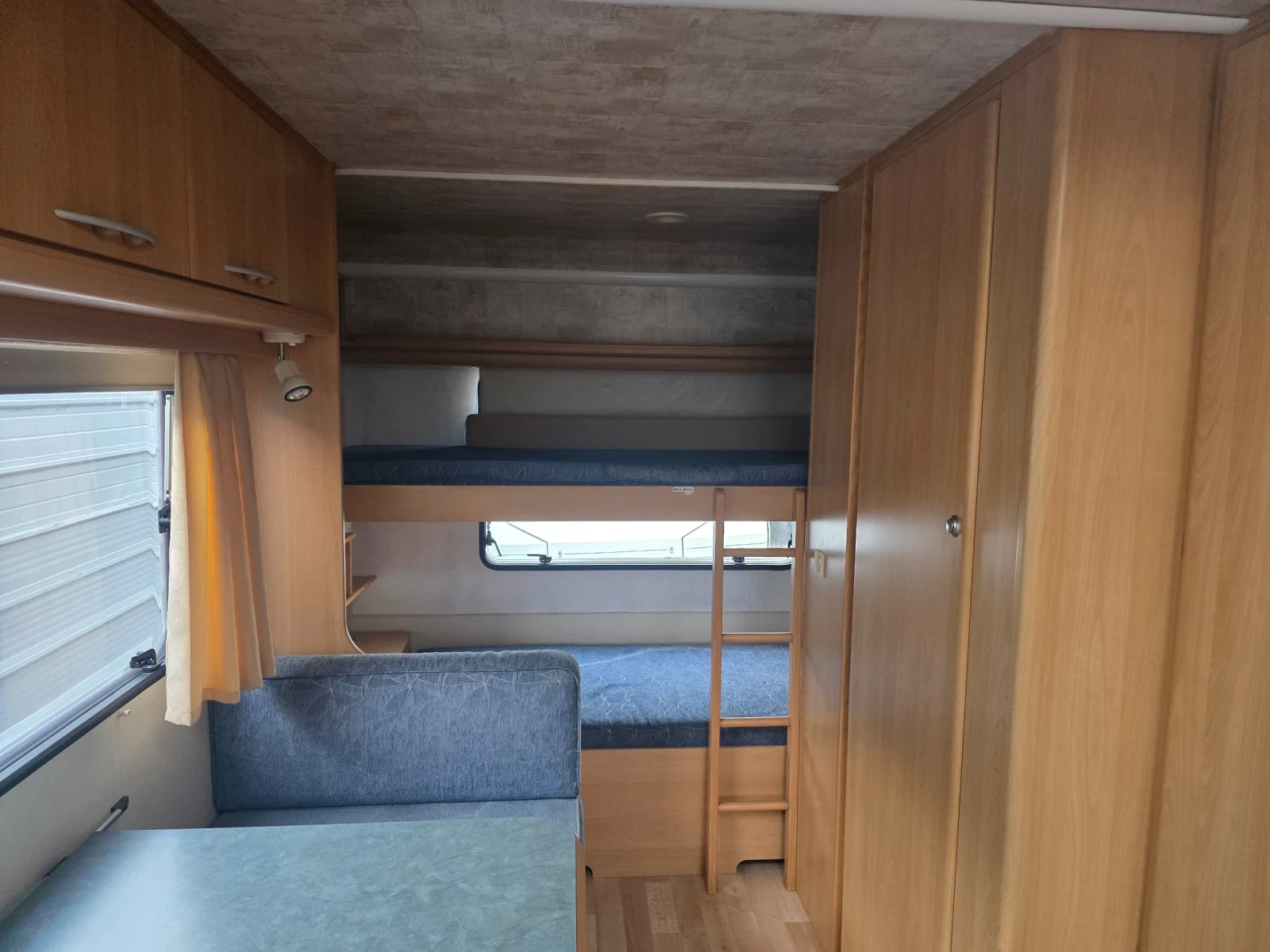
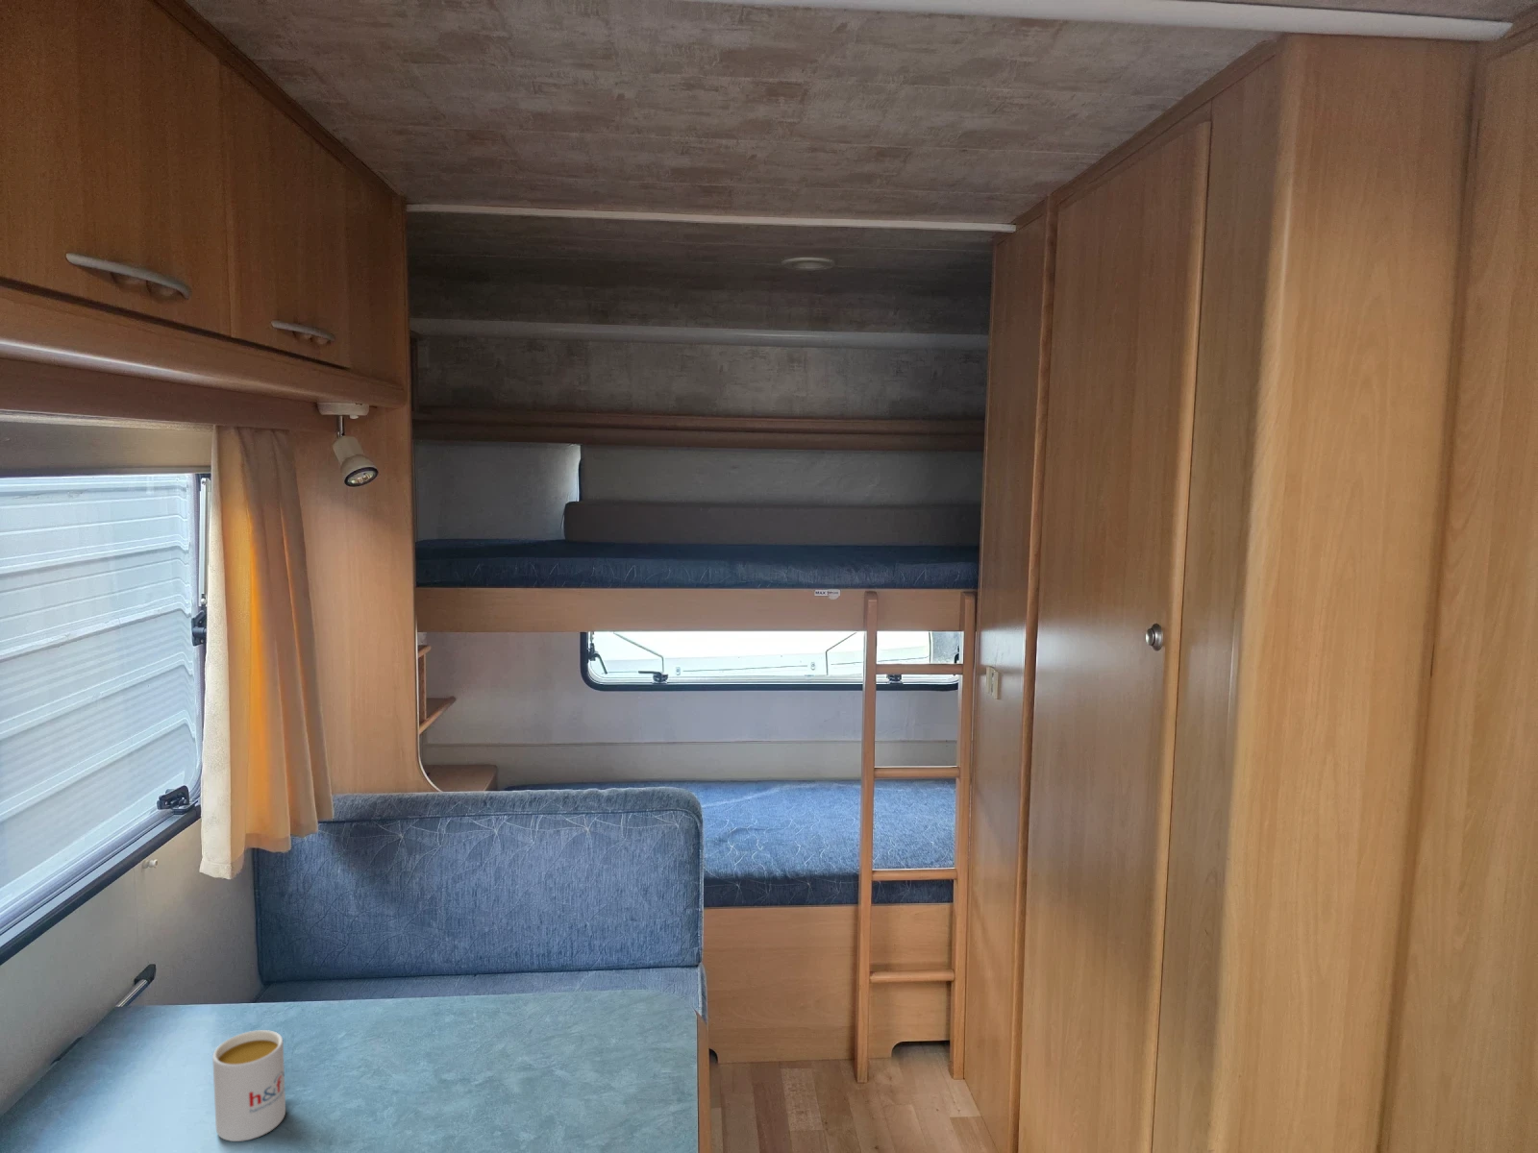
+ mug [212,1029,287,1142]
